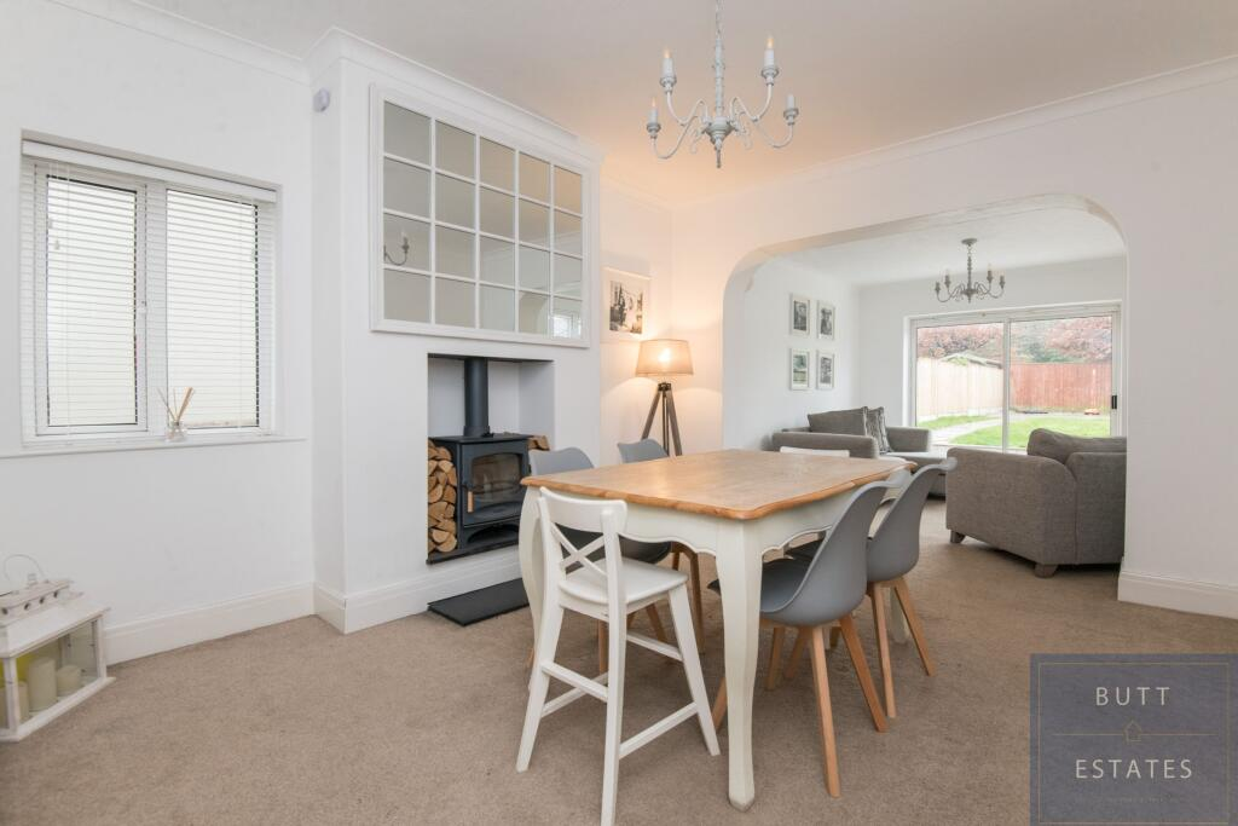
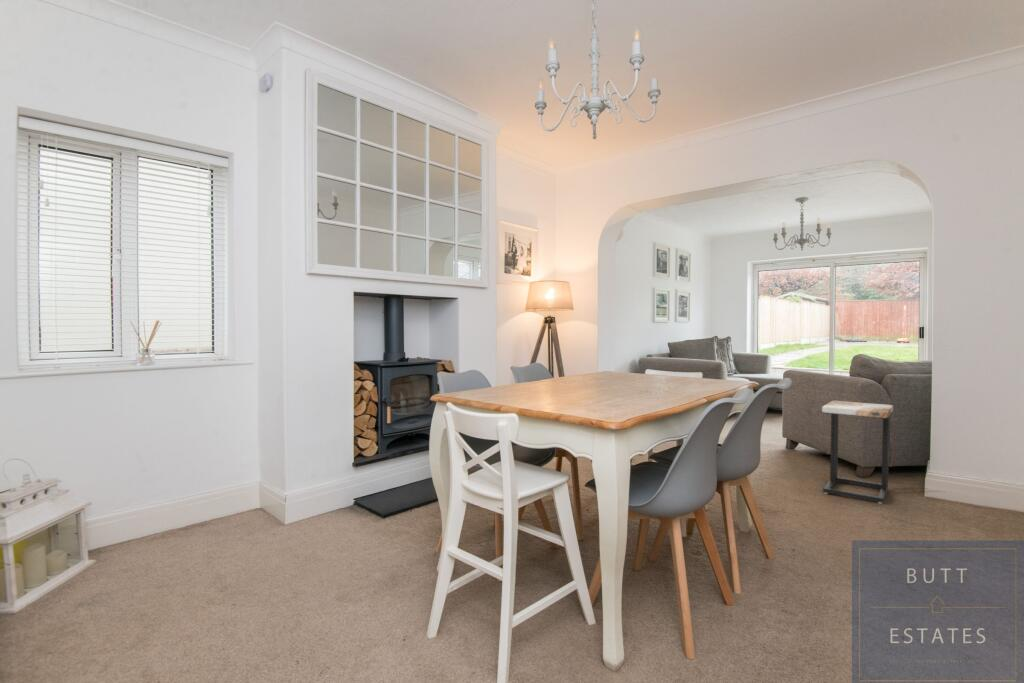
+ side table [821,400,894,504]
